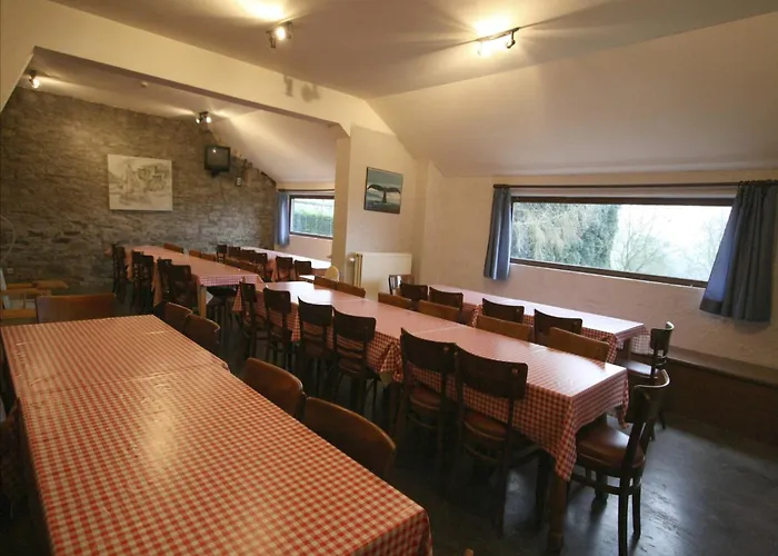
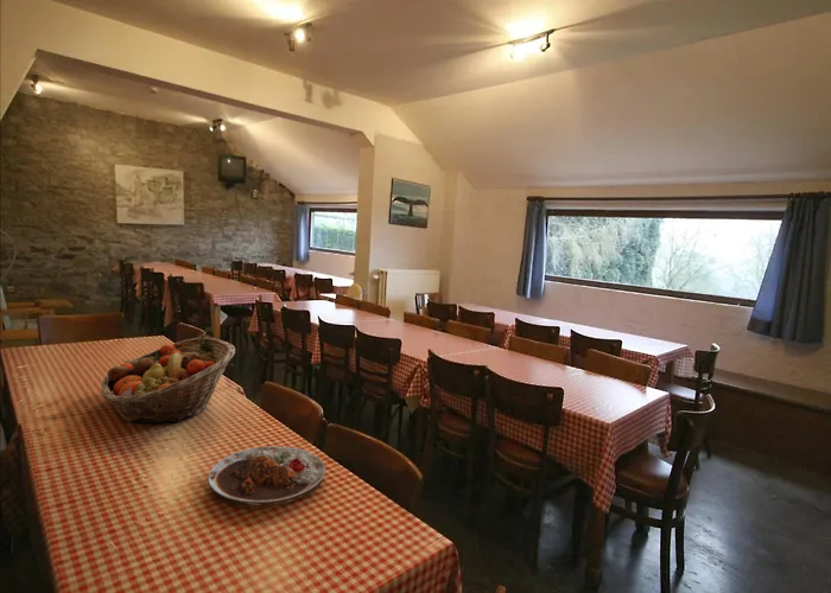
+ plate [207,445,326,510]
+ fruit basket [100,336,236,425]
